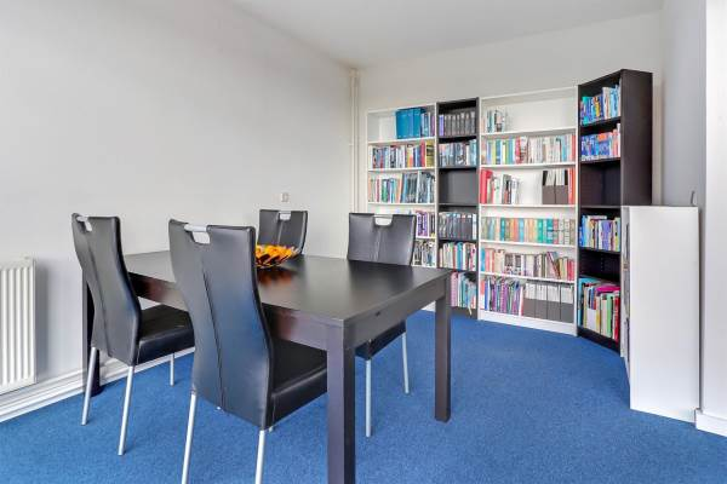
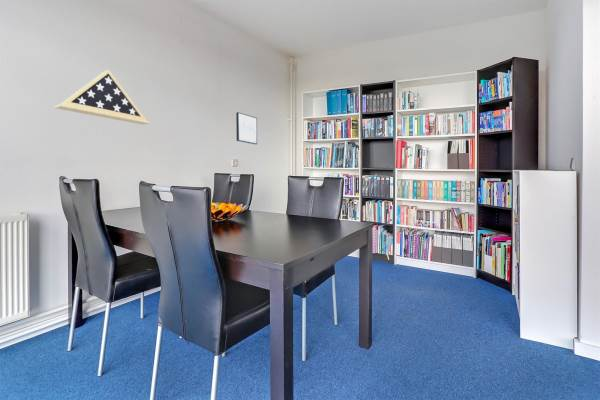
+ wall art [235,111,258,146]
+ display case [53,69,151,126]
